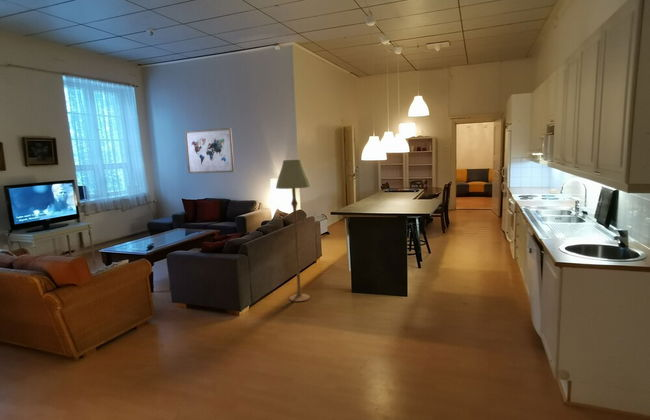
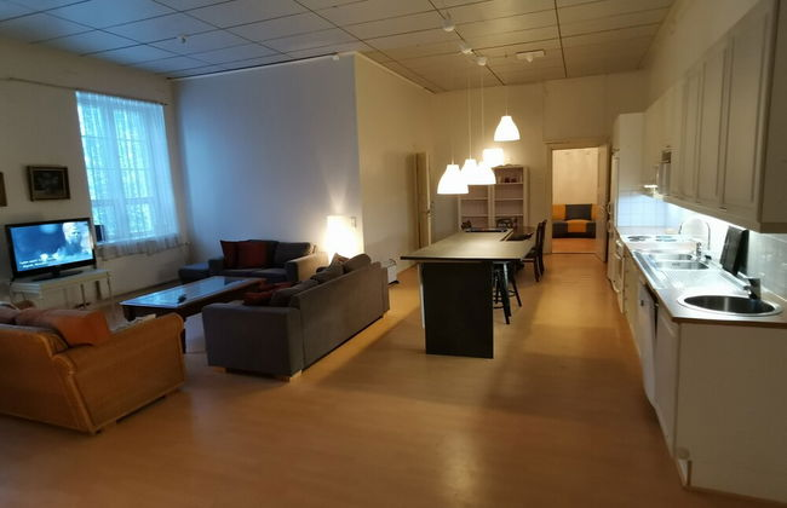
- floor lamp [275,159,312,303]
- wall art [184,127,235,174]
